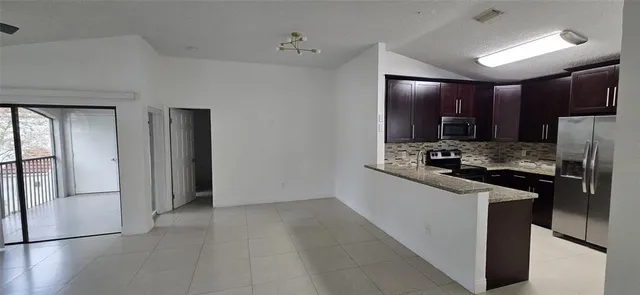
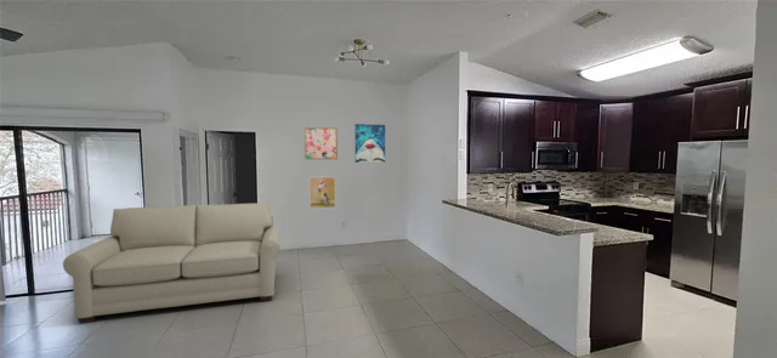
+ wall art [304,126,339,160]
+ wall art [355,123,386,164]
+ sofa [62,203,282,324]
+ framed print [308,176,336,210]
